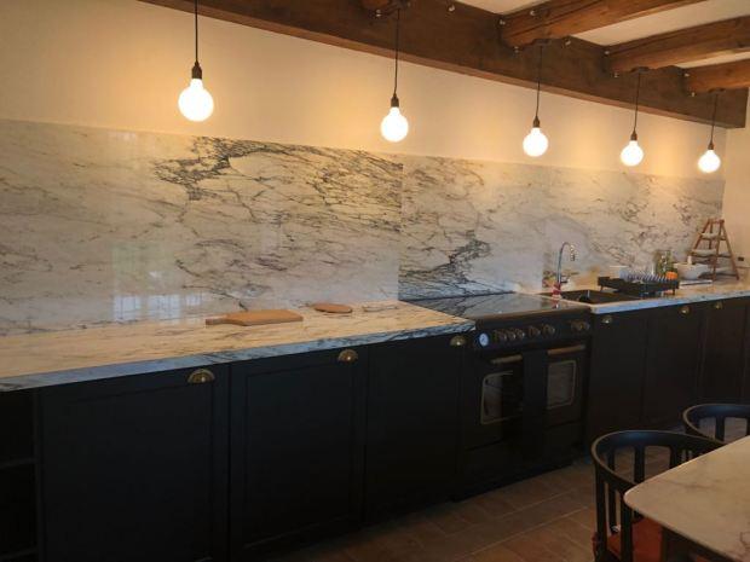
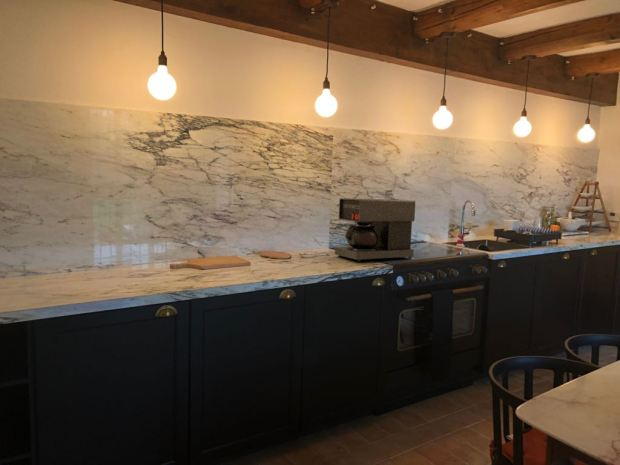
+ coffee maker [334,197,416,263]
